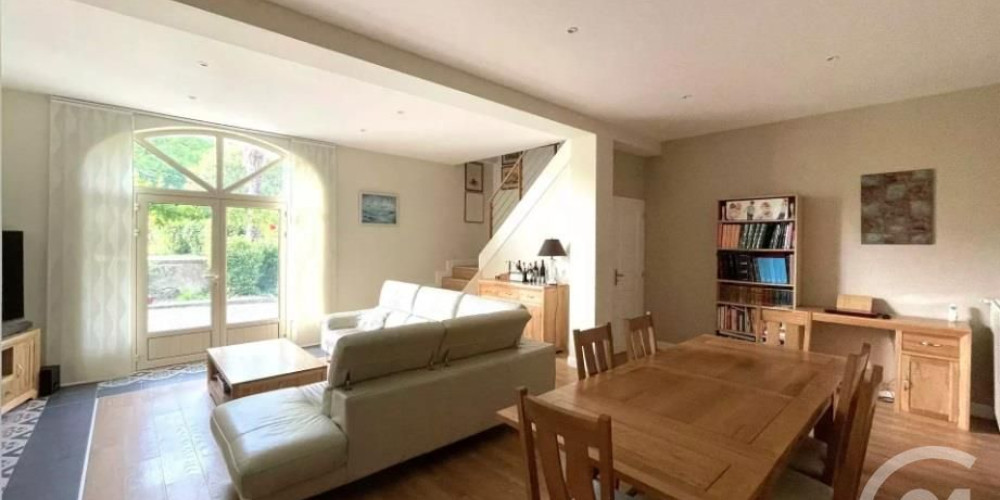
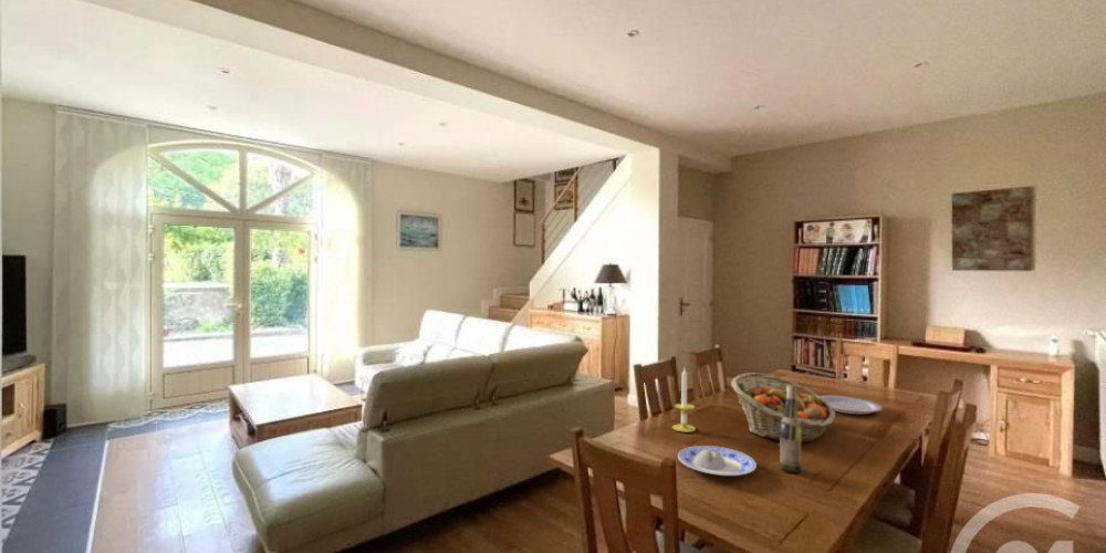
+ candle [671,368,697,434]
+ plate [677,445,758,477]
+ fruit basket [730,372,837,444]
+ wine bottle [779,385,802,474]
+ plate [818,394,885,415]
